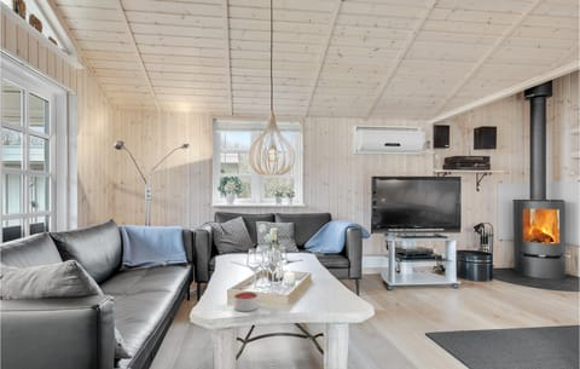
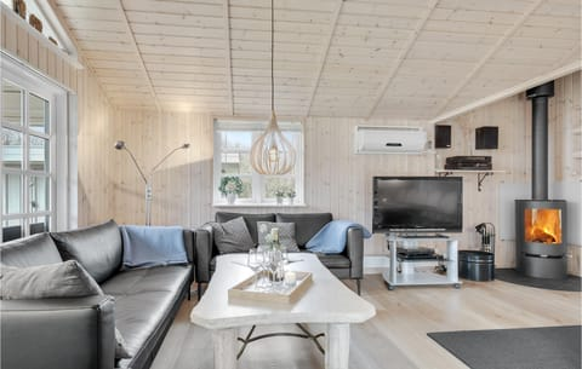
- candle [233,290,259,312]
